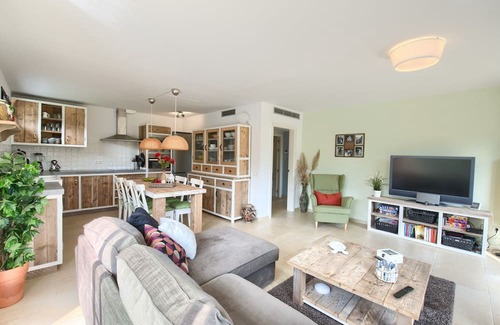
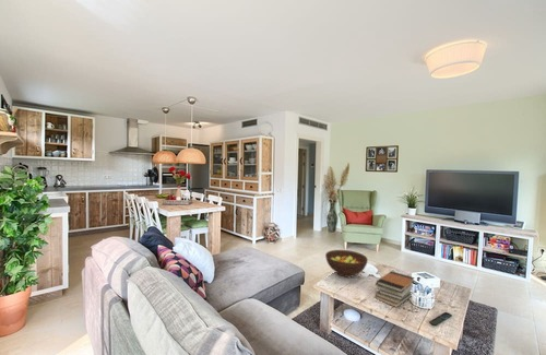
+ book stack [375,270,416,309]
+ fruit bowl [324,249,369,279]
